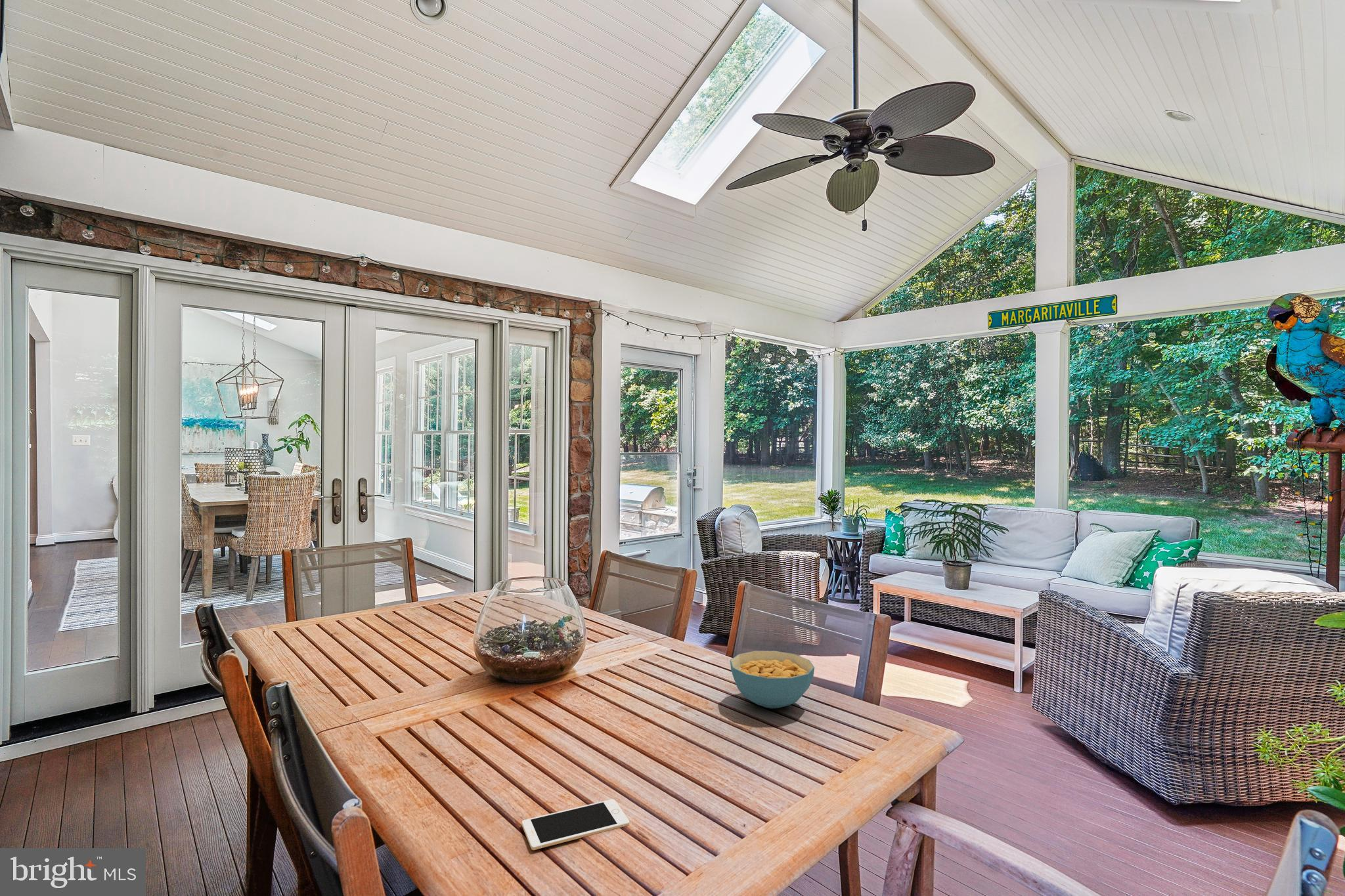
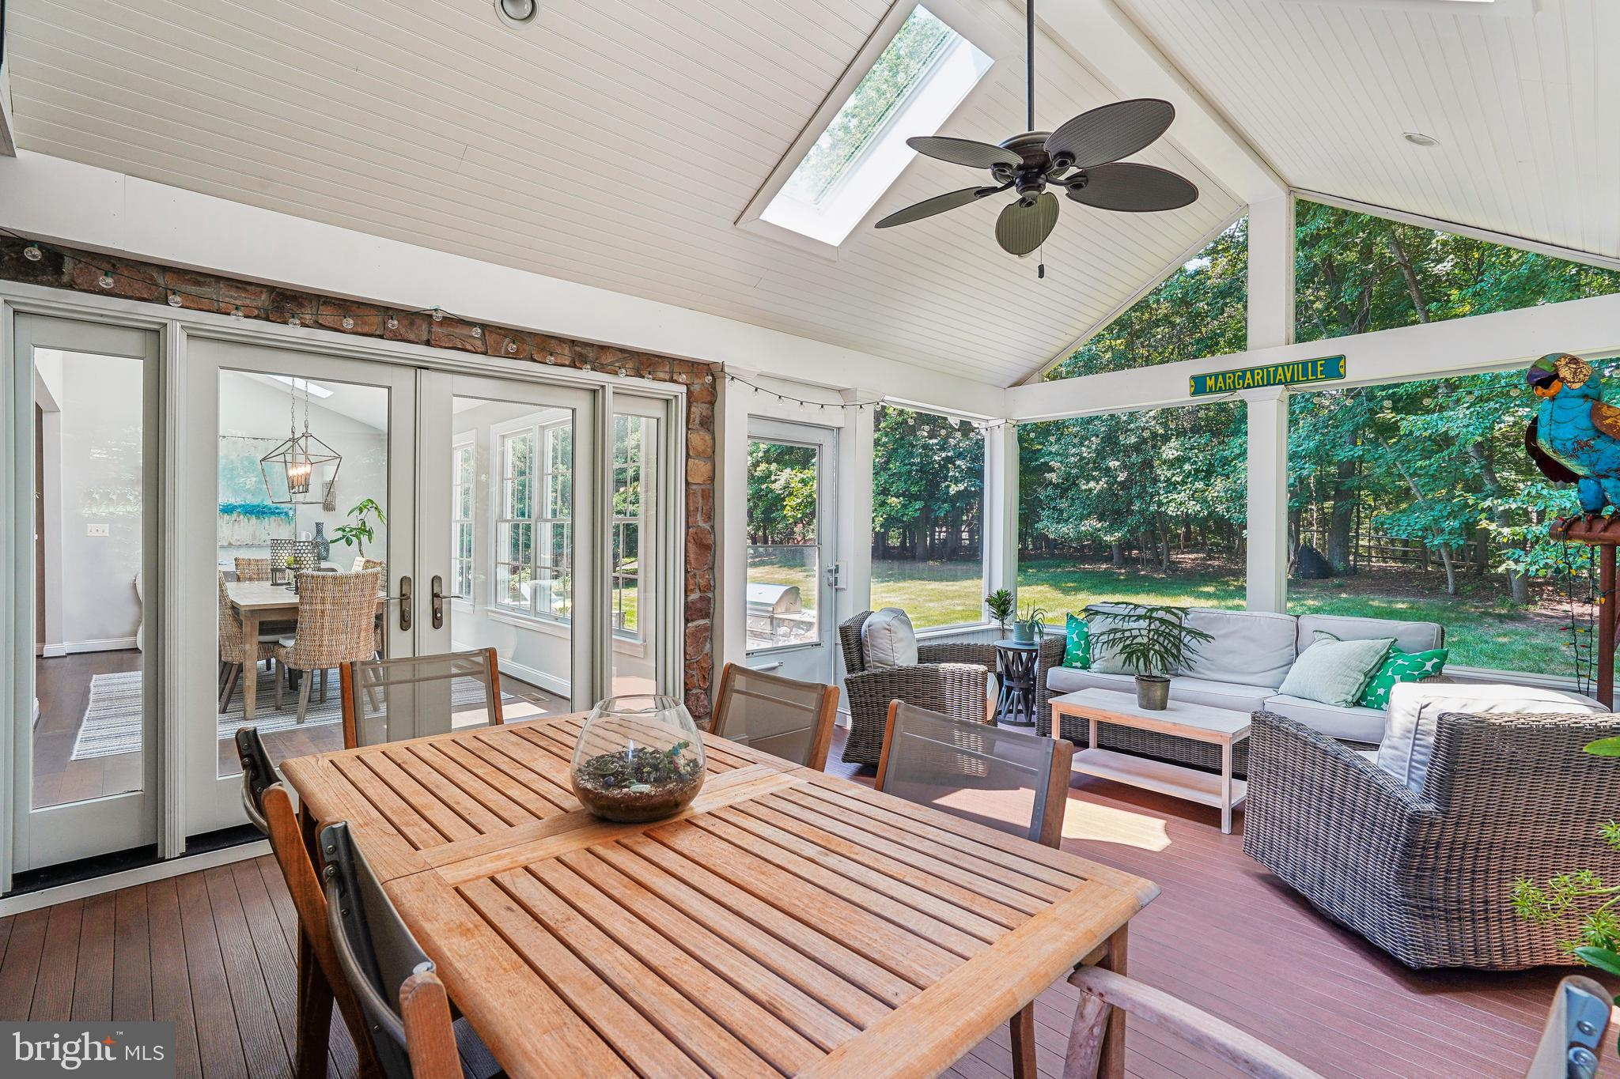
- cell phone [521,799,630,851]
- cereal bowl [730,651,815,709]
